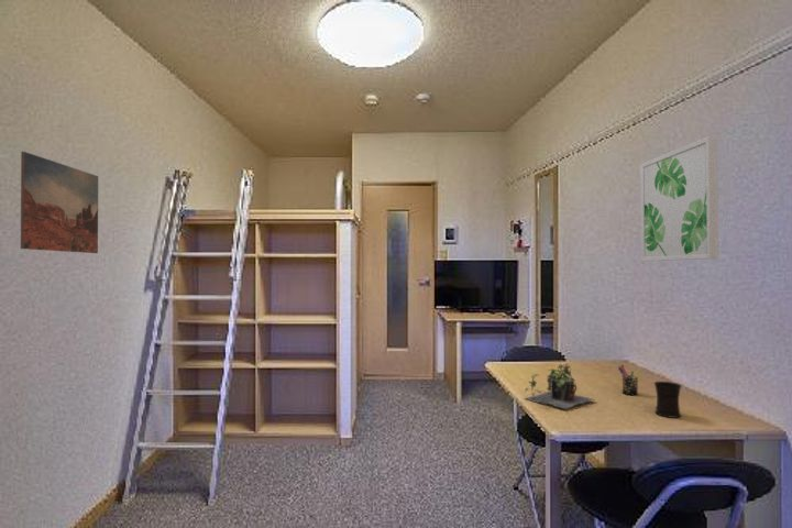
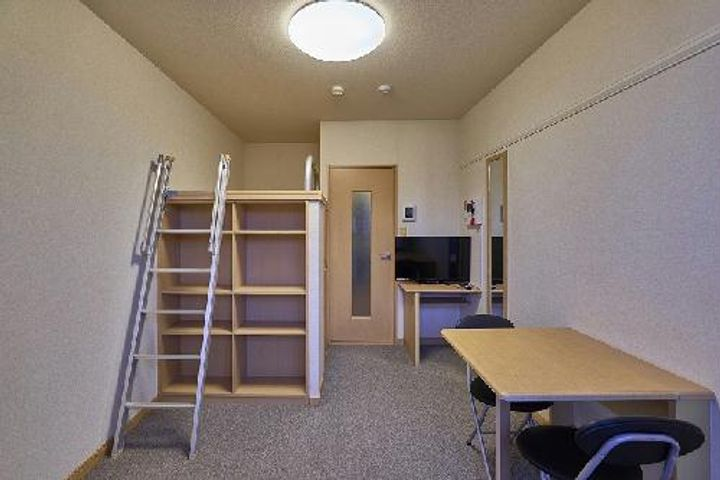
- mug [653,381,682,419]
- plant [522,363,596,410]
- wall art [639,135,719,262]
- wall art [20,151,99,254]
- pen holder [617,363,642,396]
